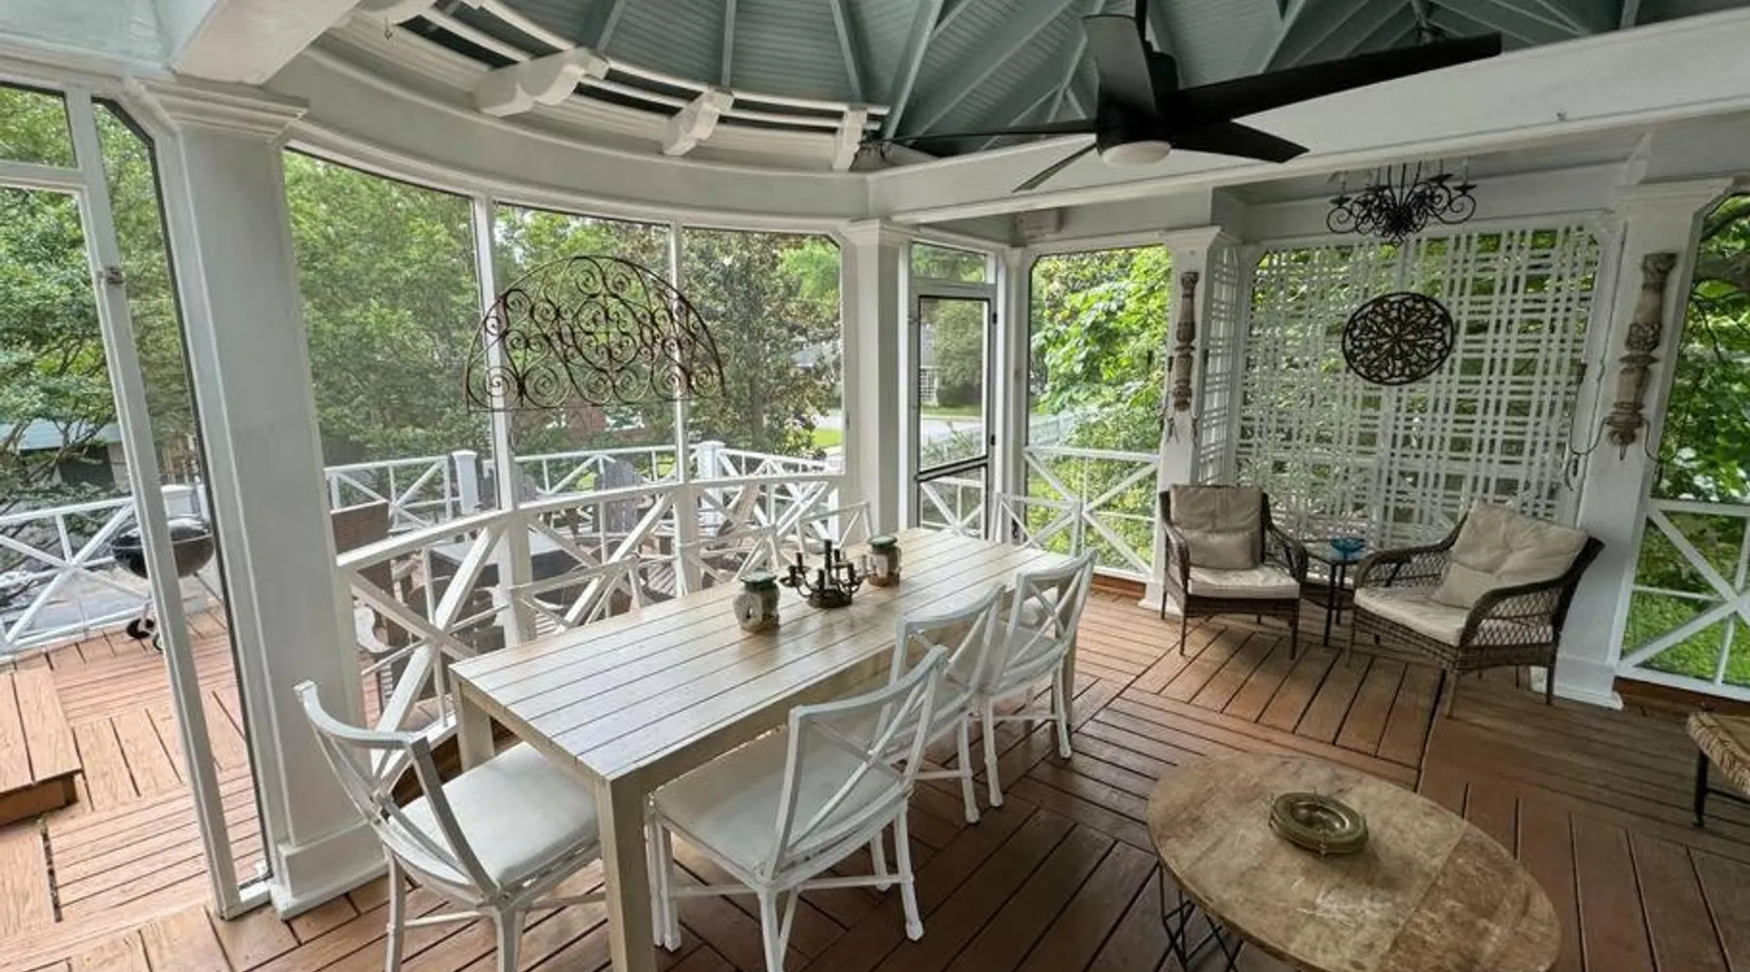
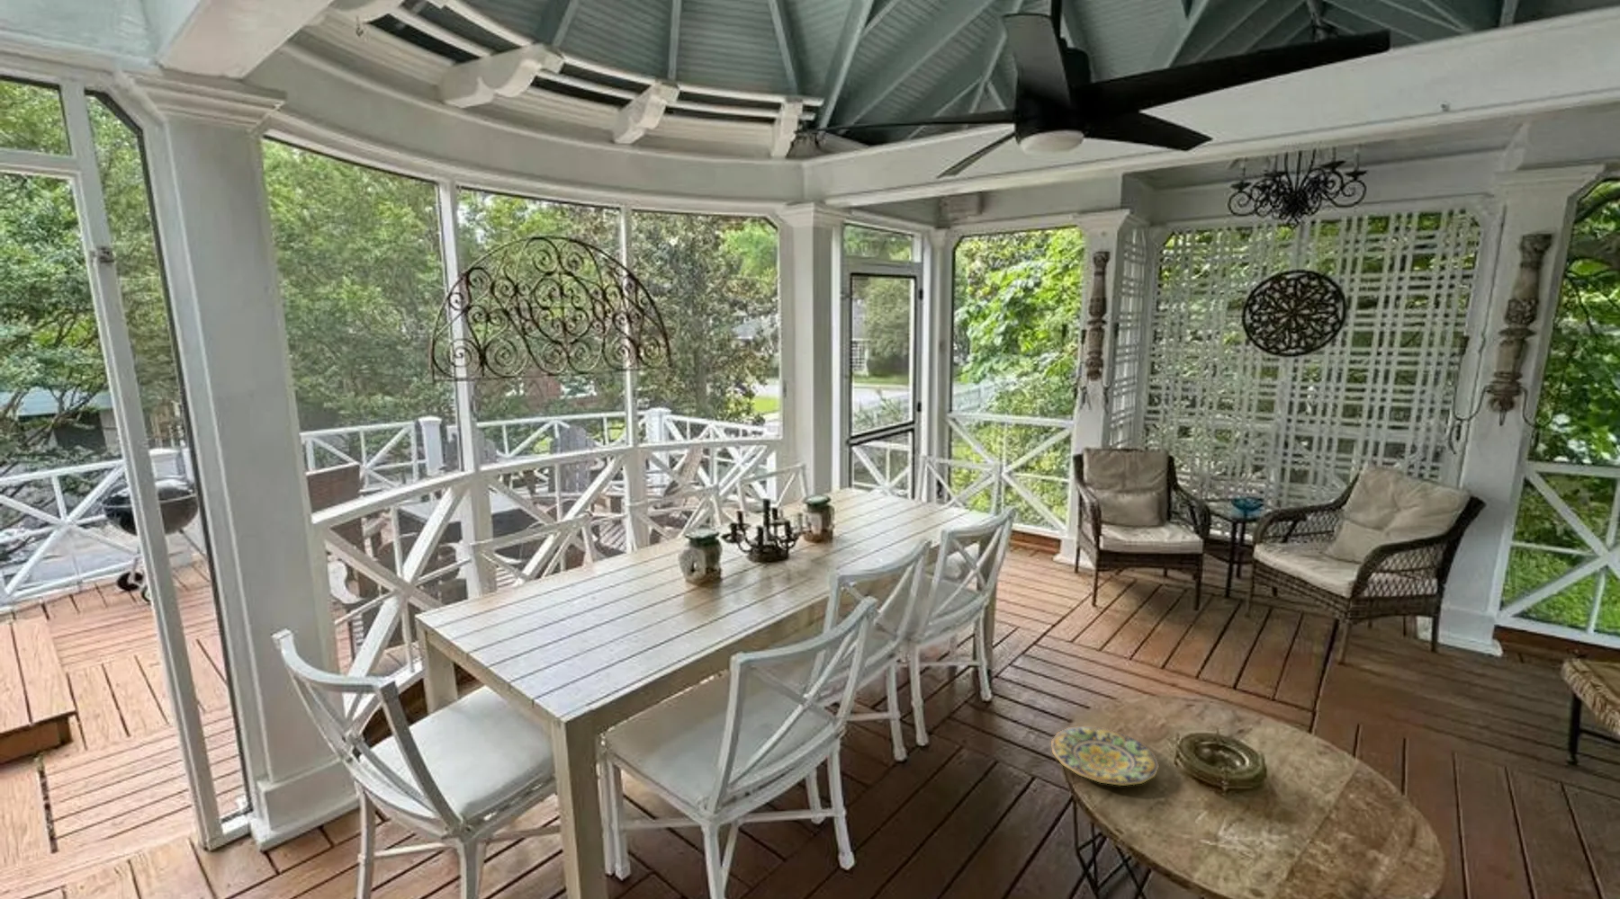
+ plate [1050,725,1160,787]
